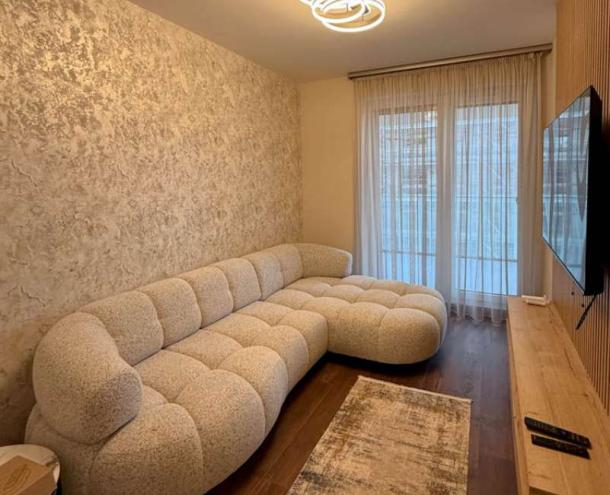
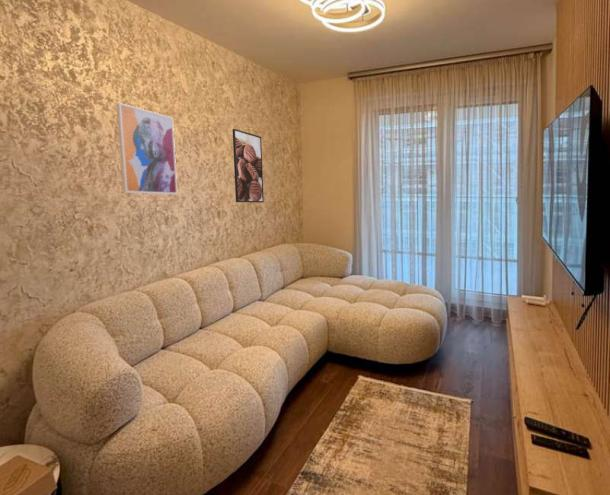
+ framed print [232,128,265,204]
+ wall art [115,102,178,195]
